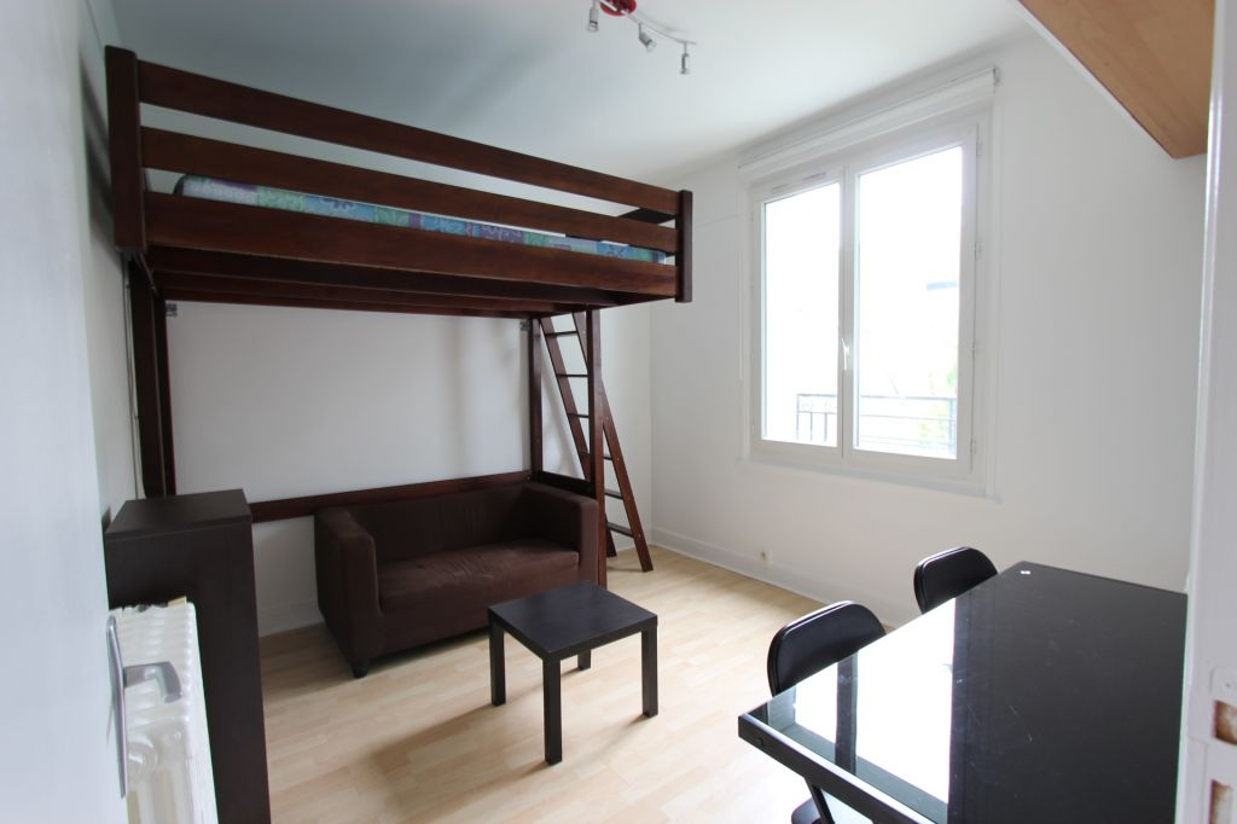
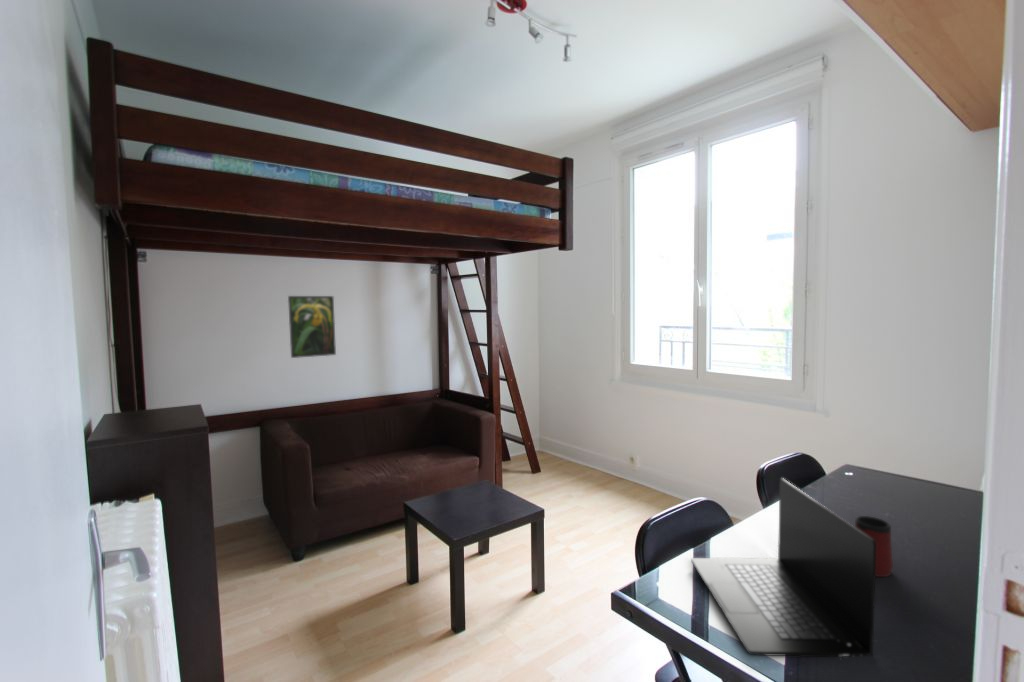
+ laptop [690,477,876,658]
+ mug [854,515,894,578]
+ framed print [287,295,337,359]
